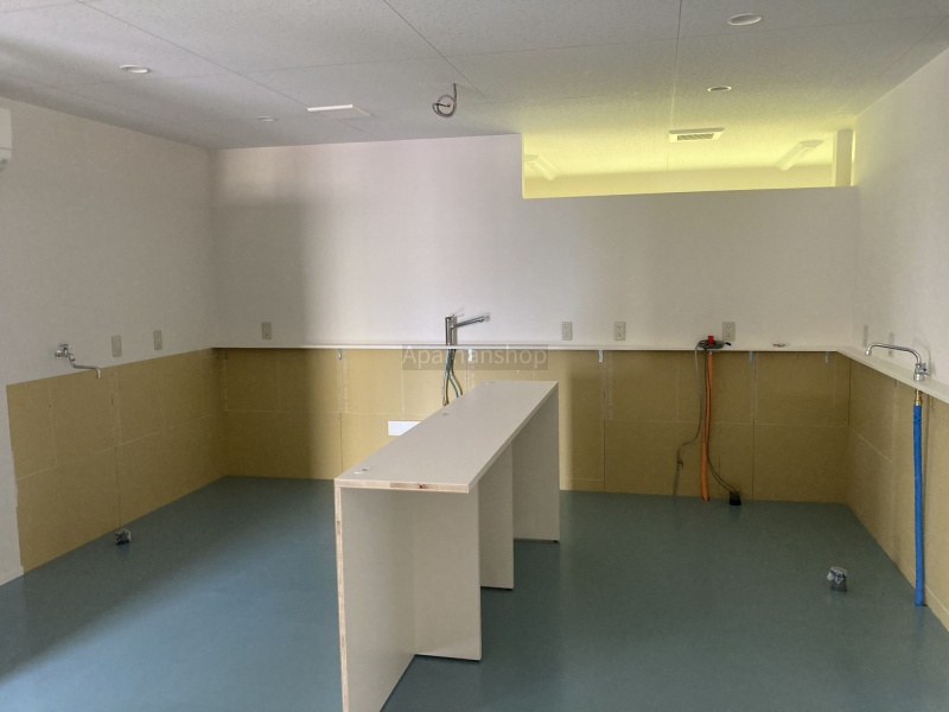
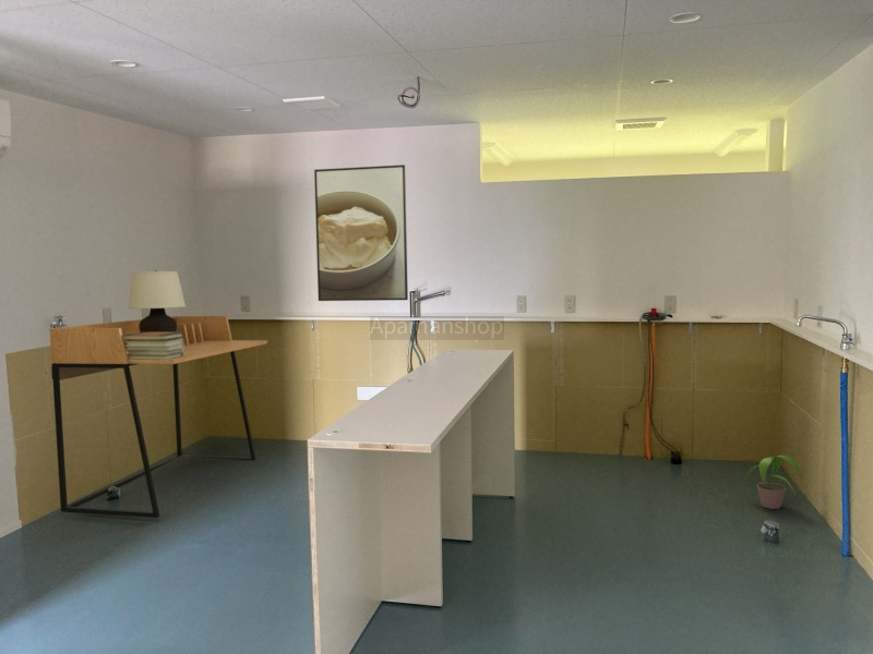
+ book stack [122,332,184,360]
+ potted plant [743,452,803,510]
+ desk [48,315,268,519]
+ table lamp [127,269,187,332]
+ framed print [313,164,409,302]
